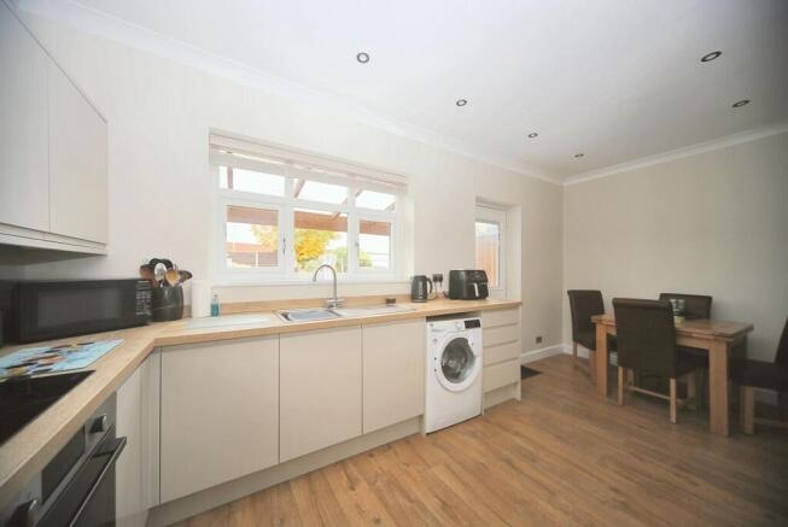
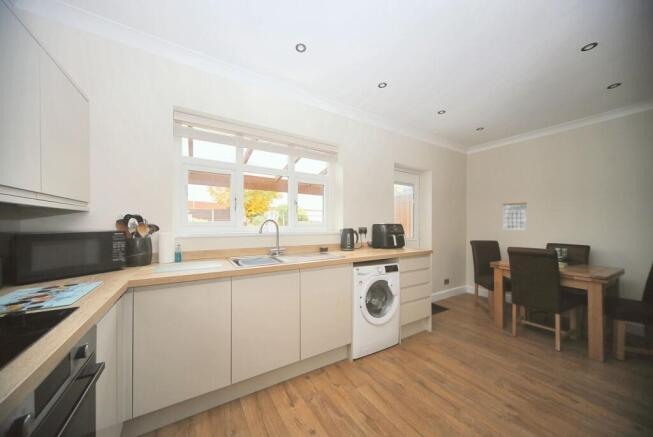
+ calendar [502,196,528,231]
